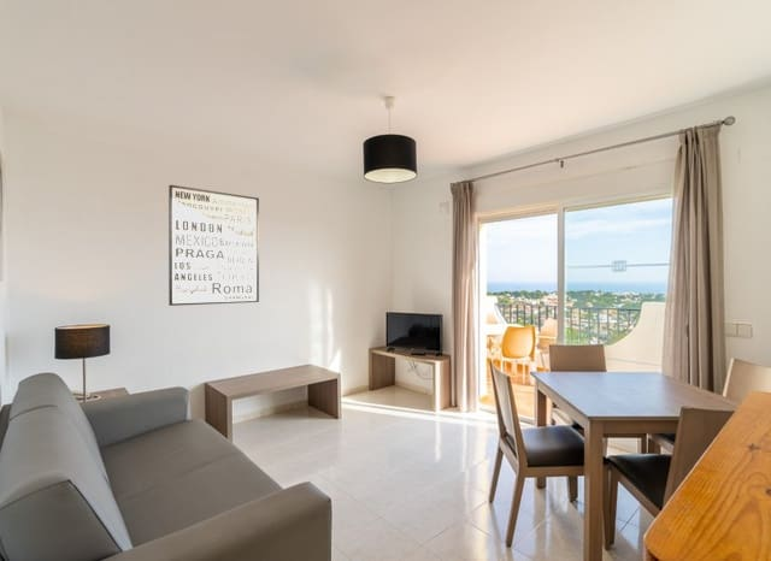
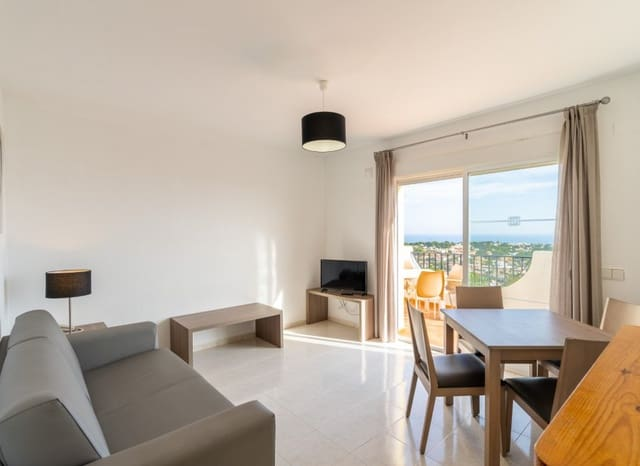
- wall art [167,184,260,307]
